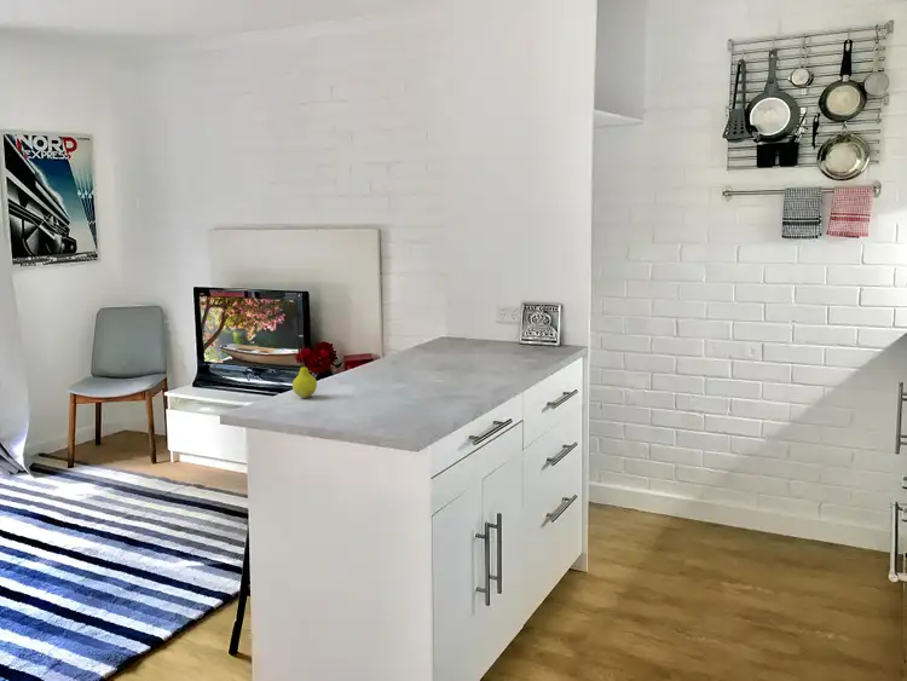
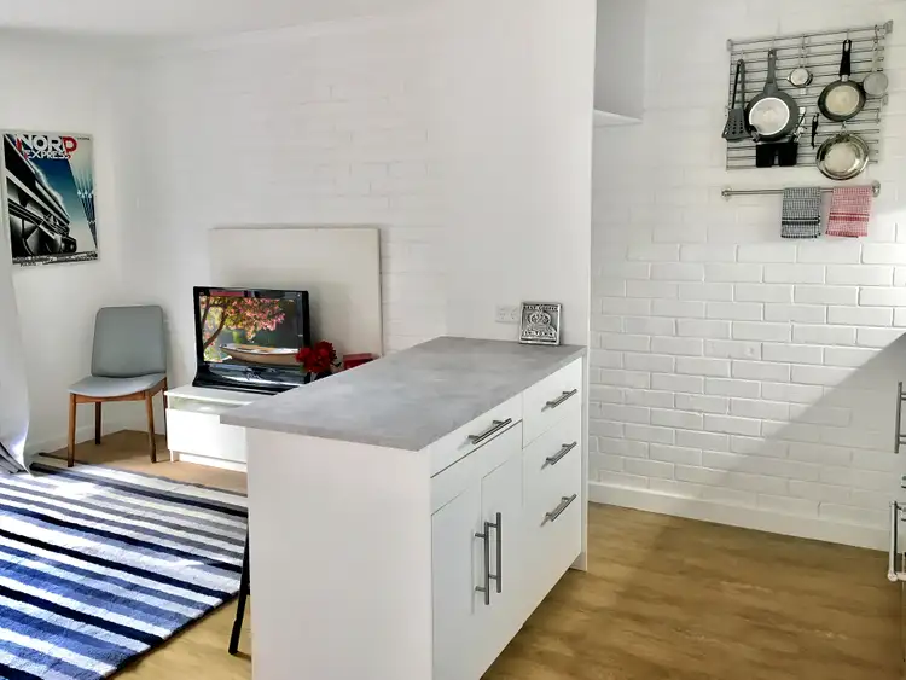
- fruit [291,357,318,399]
